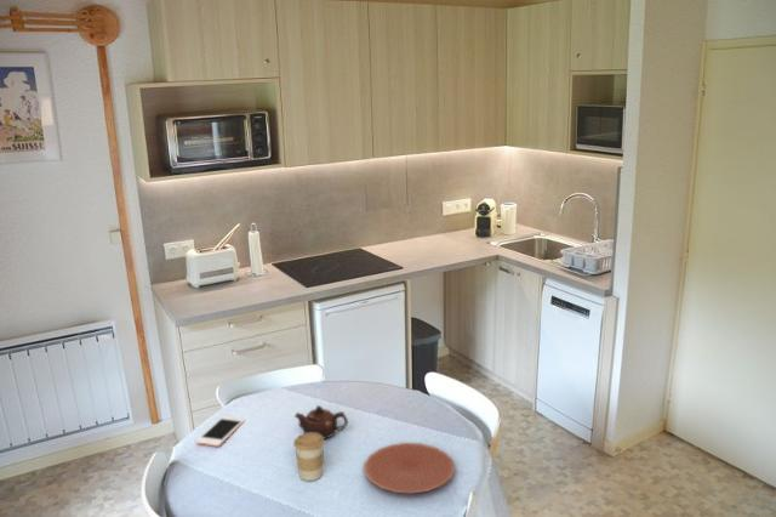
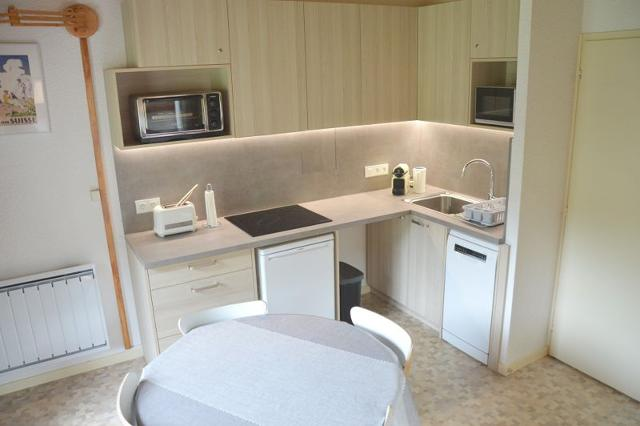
- plate [363,442,456,494]
- coffee cup [292,433,326,482]
- teapot [293,404,349,441]
- cell phone [195,415,246,448]
